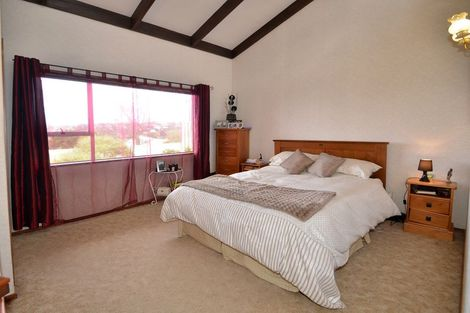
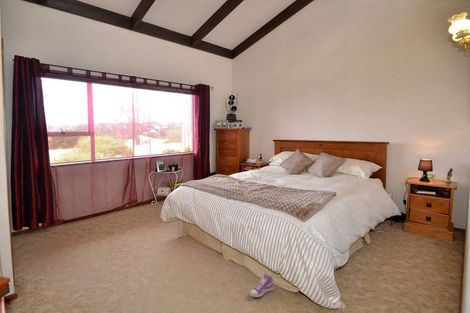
+ sneaker [249,273,275,298]
